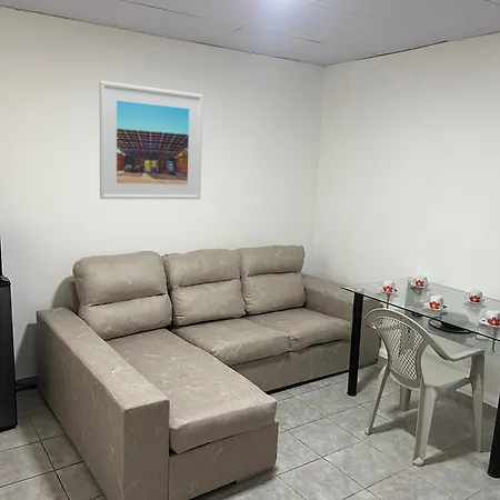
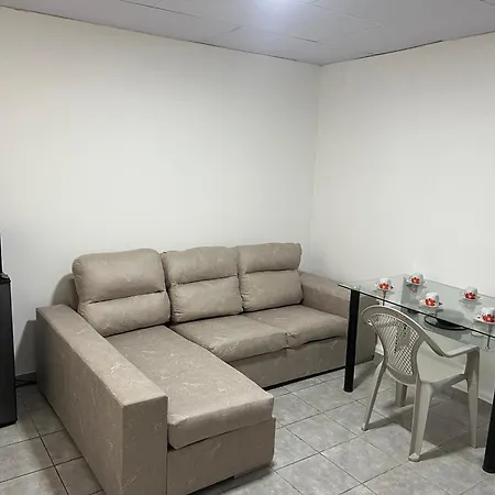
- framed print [99,80,204,200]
